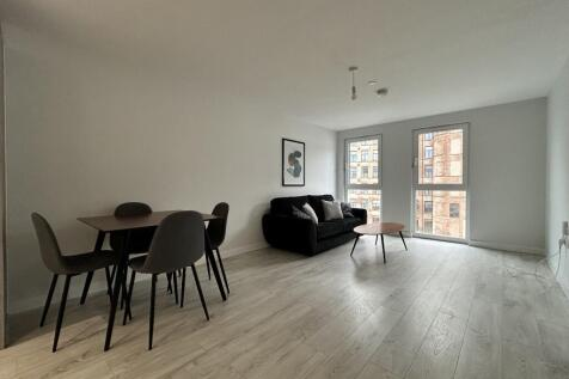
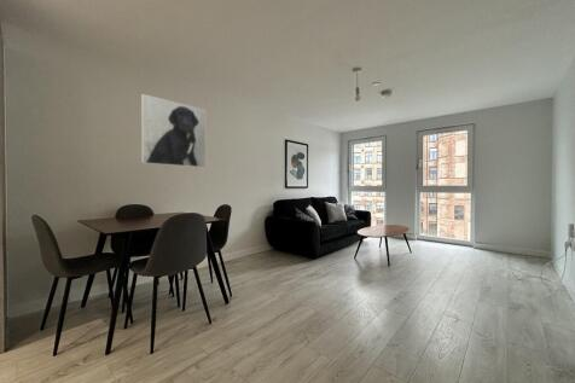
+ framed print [140,93,207,169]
